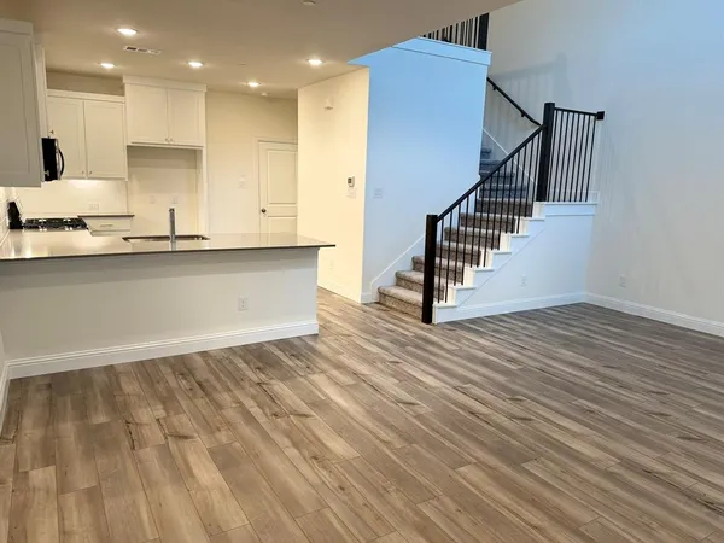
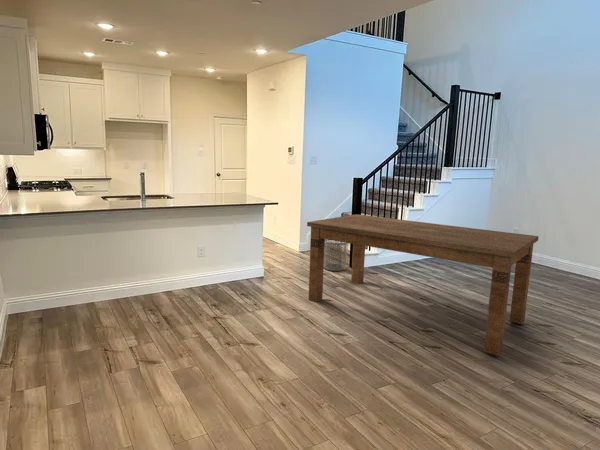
+ waste bin [324,239,349,272]
+ dining table [306,213,539,356]
